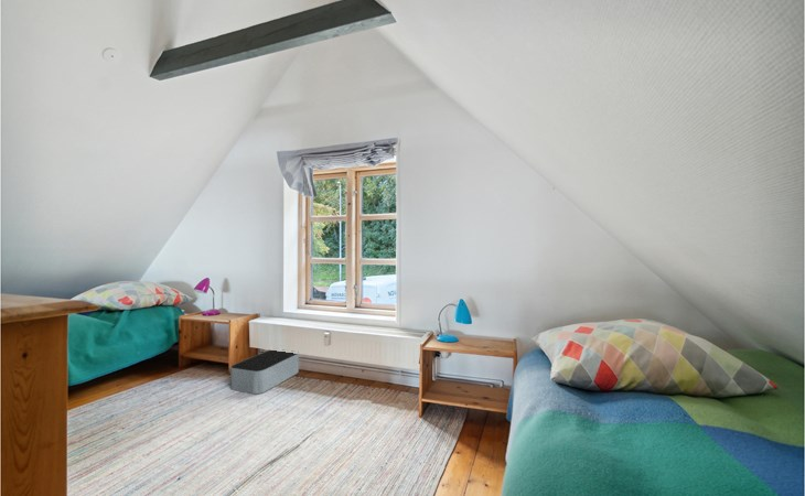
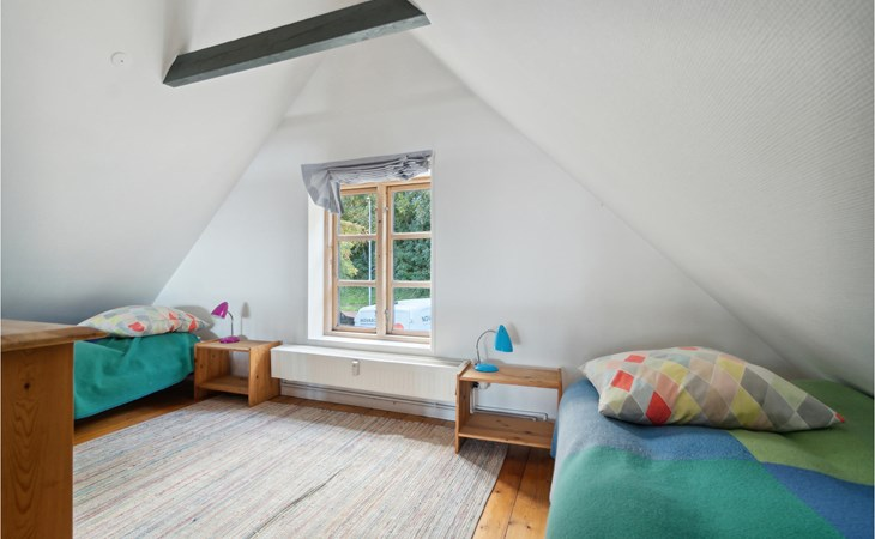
- storage bin [229,349,300,395]
